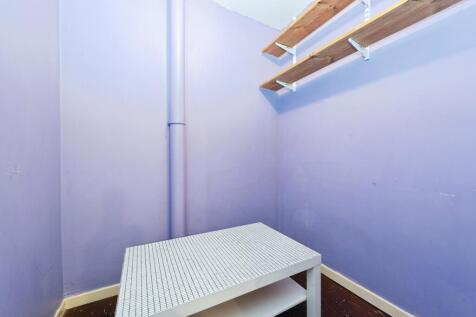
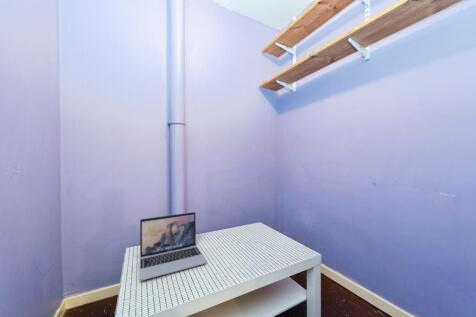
+ laptop [139,211,207,281]
